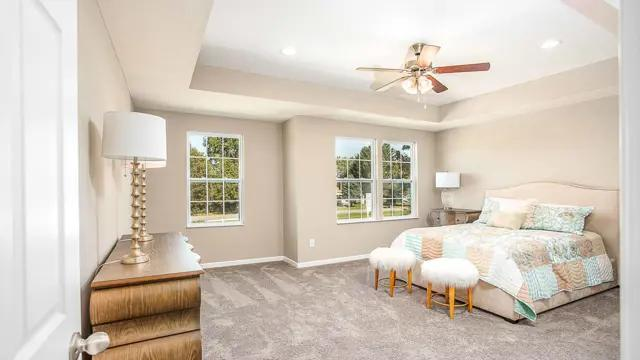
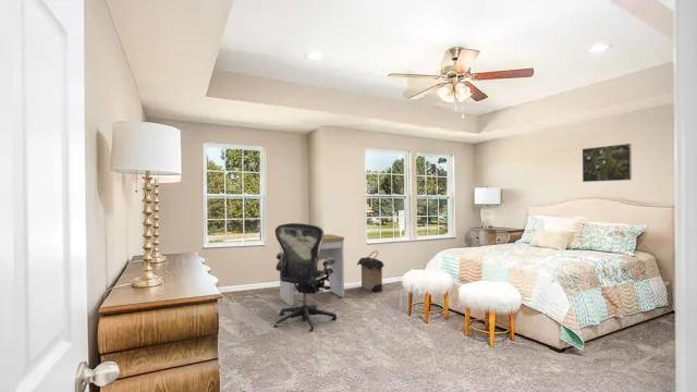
+ office chair [269,222,338,333]
+ laundry hamper [356,249,384,293]
+ desk [279,233,345,307]
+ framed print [582,143,633,183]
